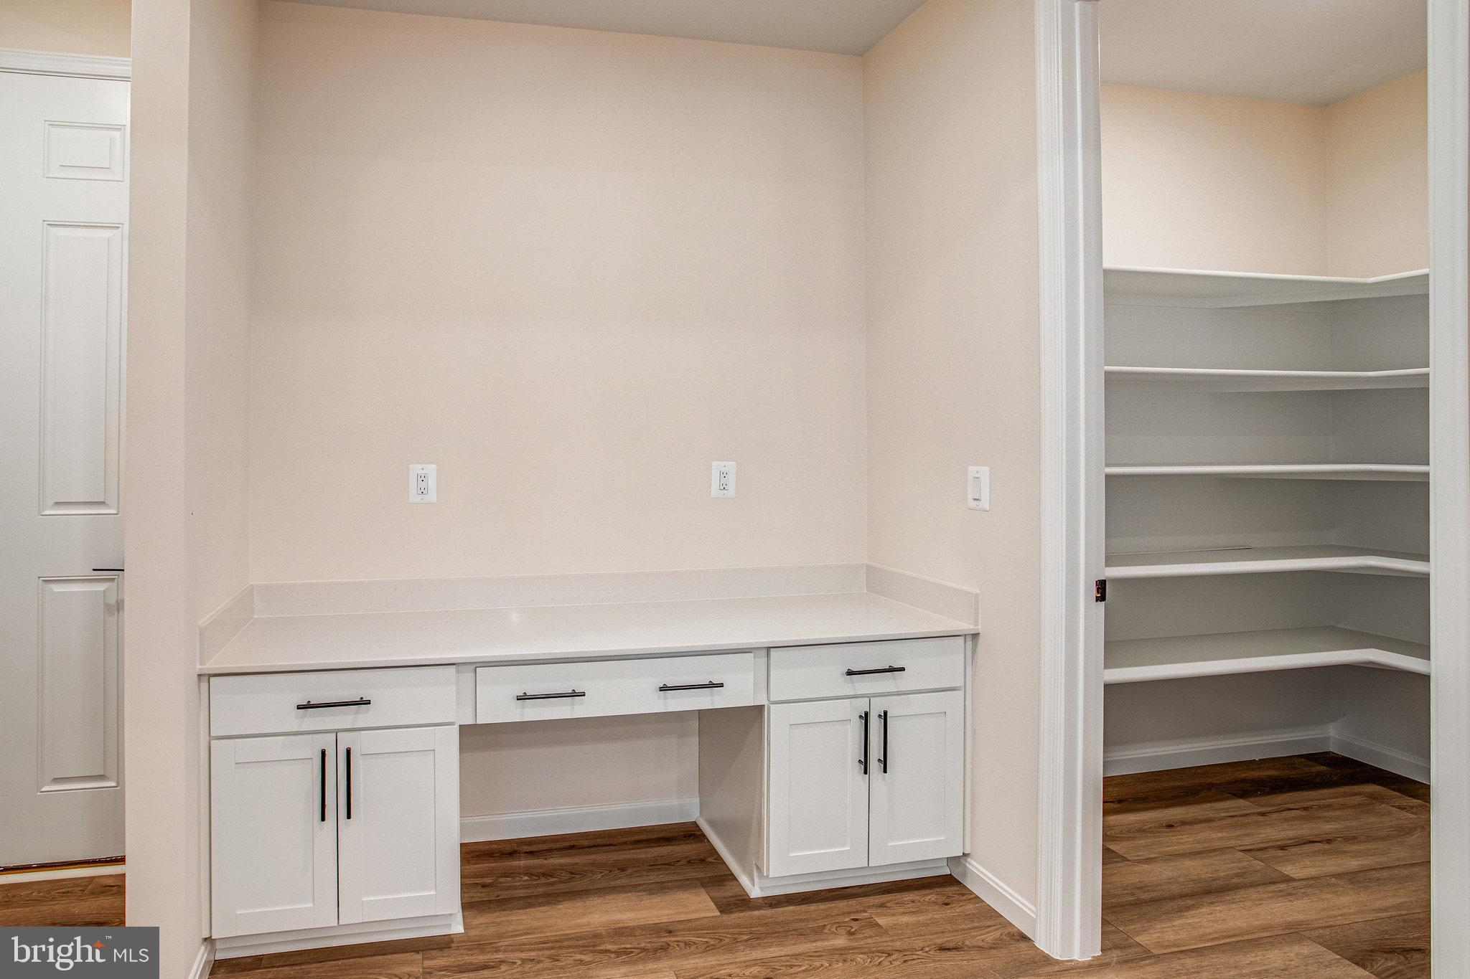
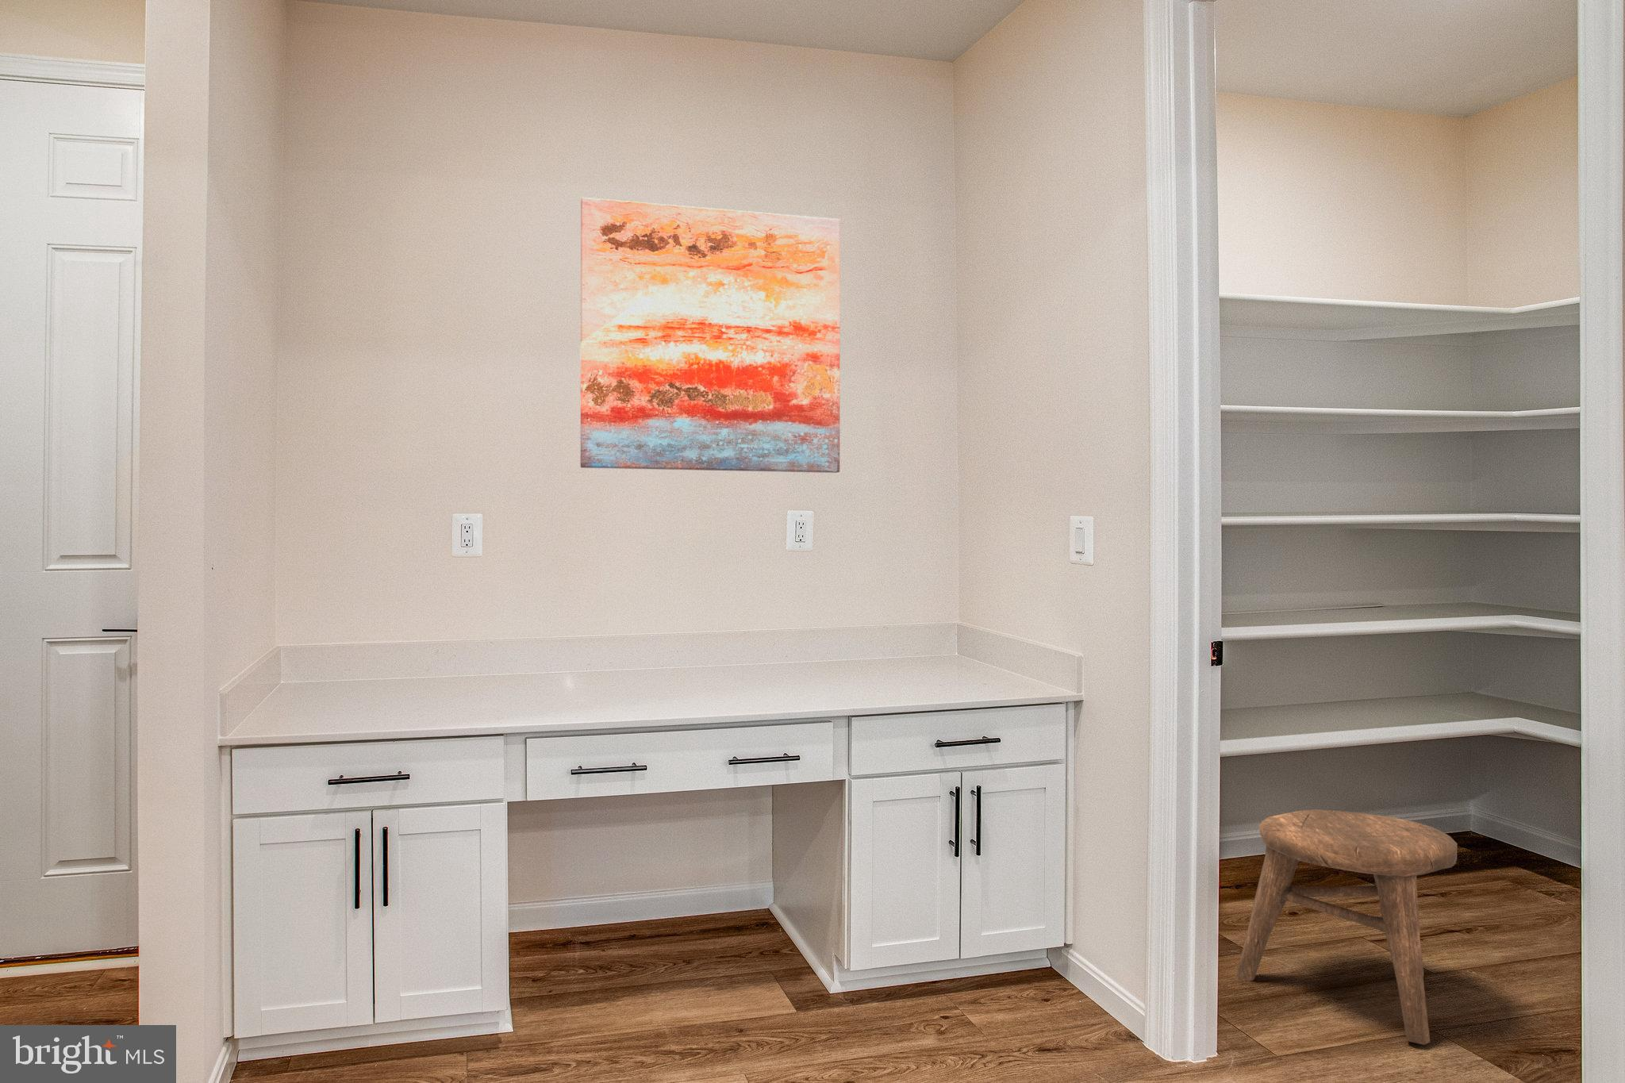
+ stool [1236,809,1457,1046]
+ wall art [579,197,840,474]
